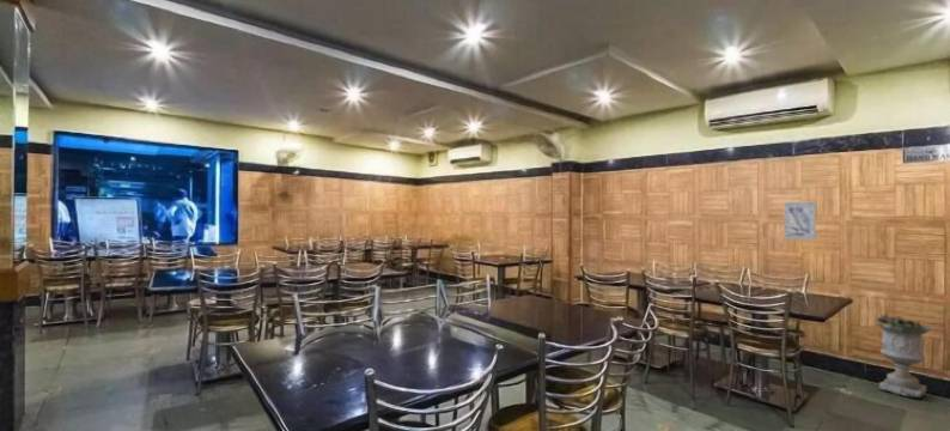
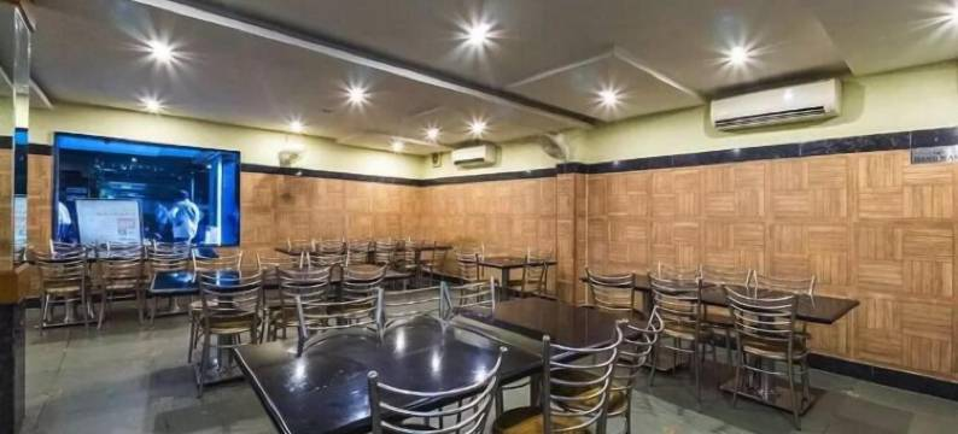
- wall art [782,200,817,241]
- planter [875,312,932,400]
